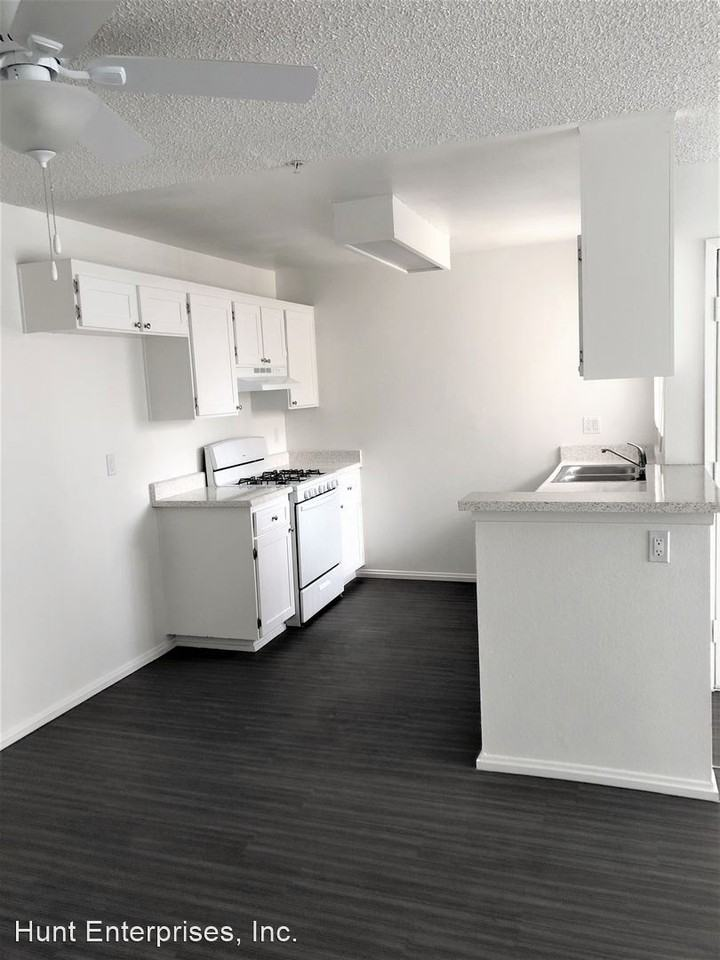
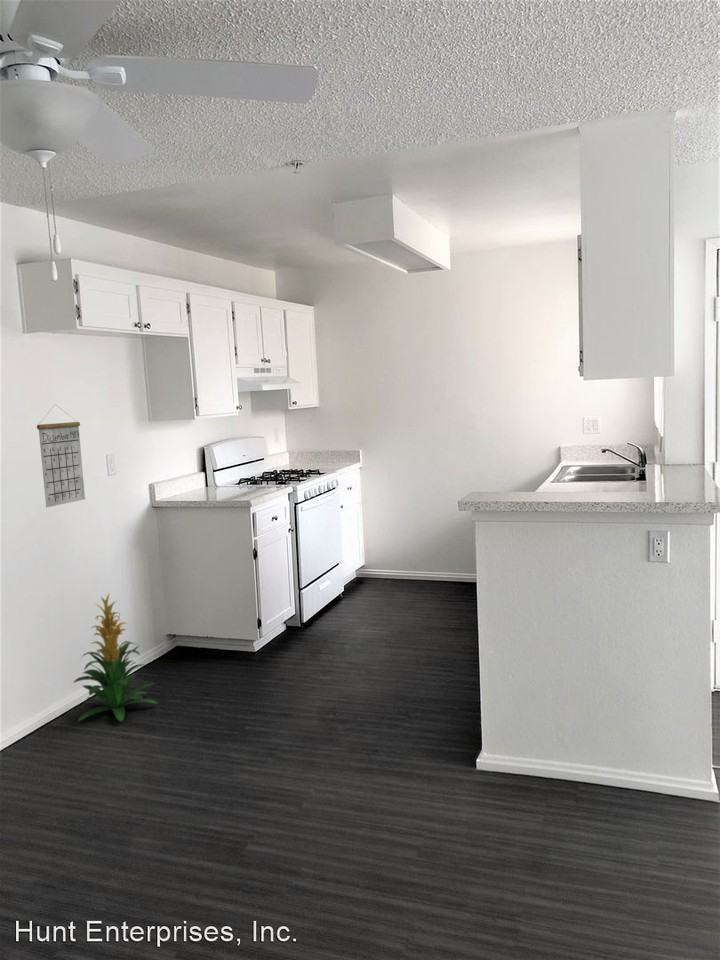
+ calendar [36,404,86,508]
+ indoor plant [72,594,159,722]
